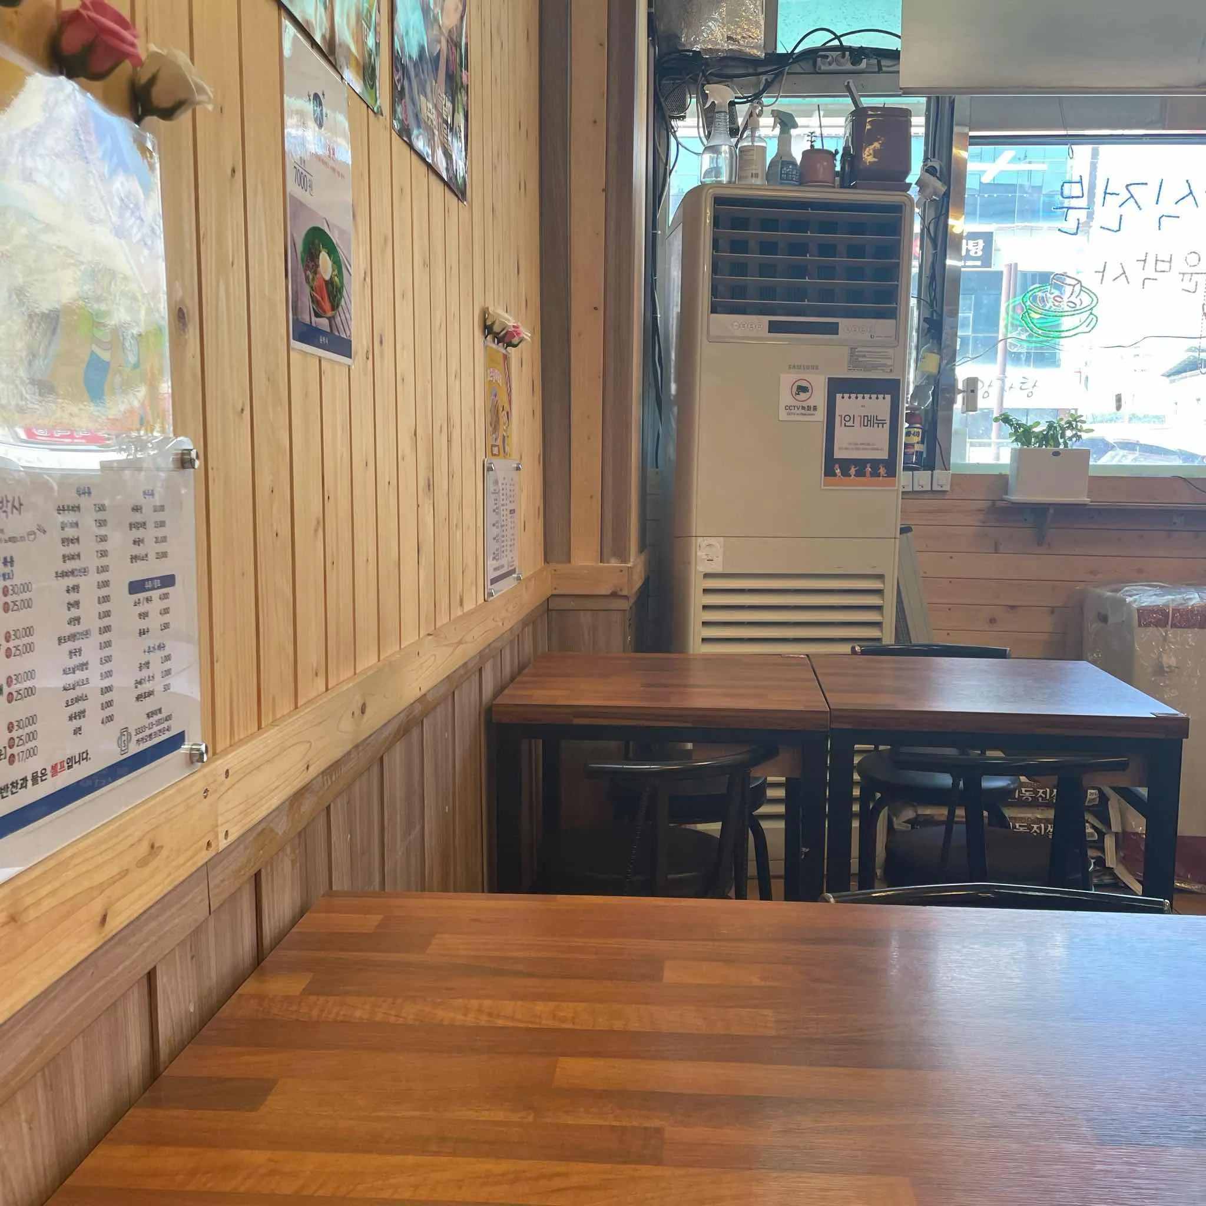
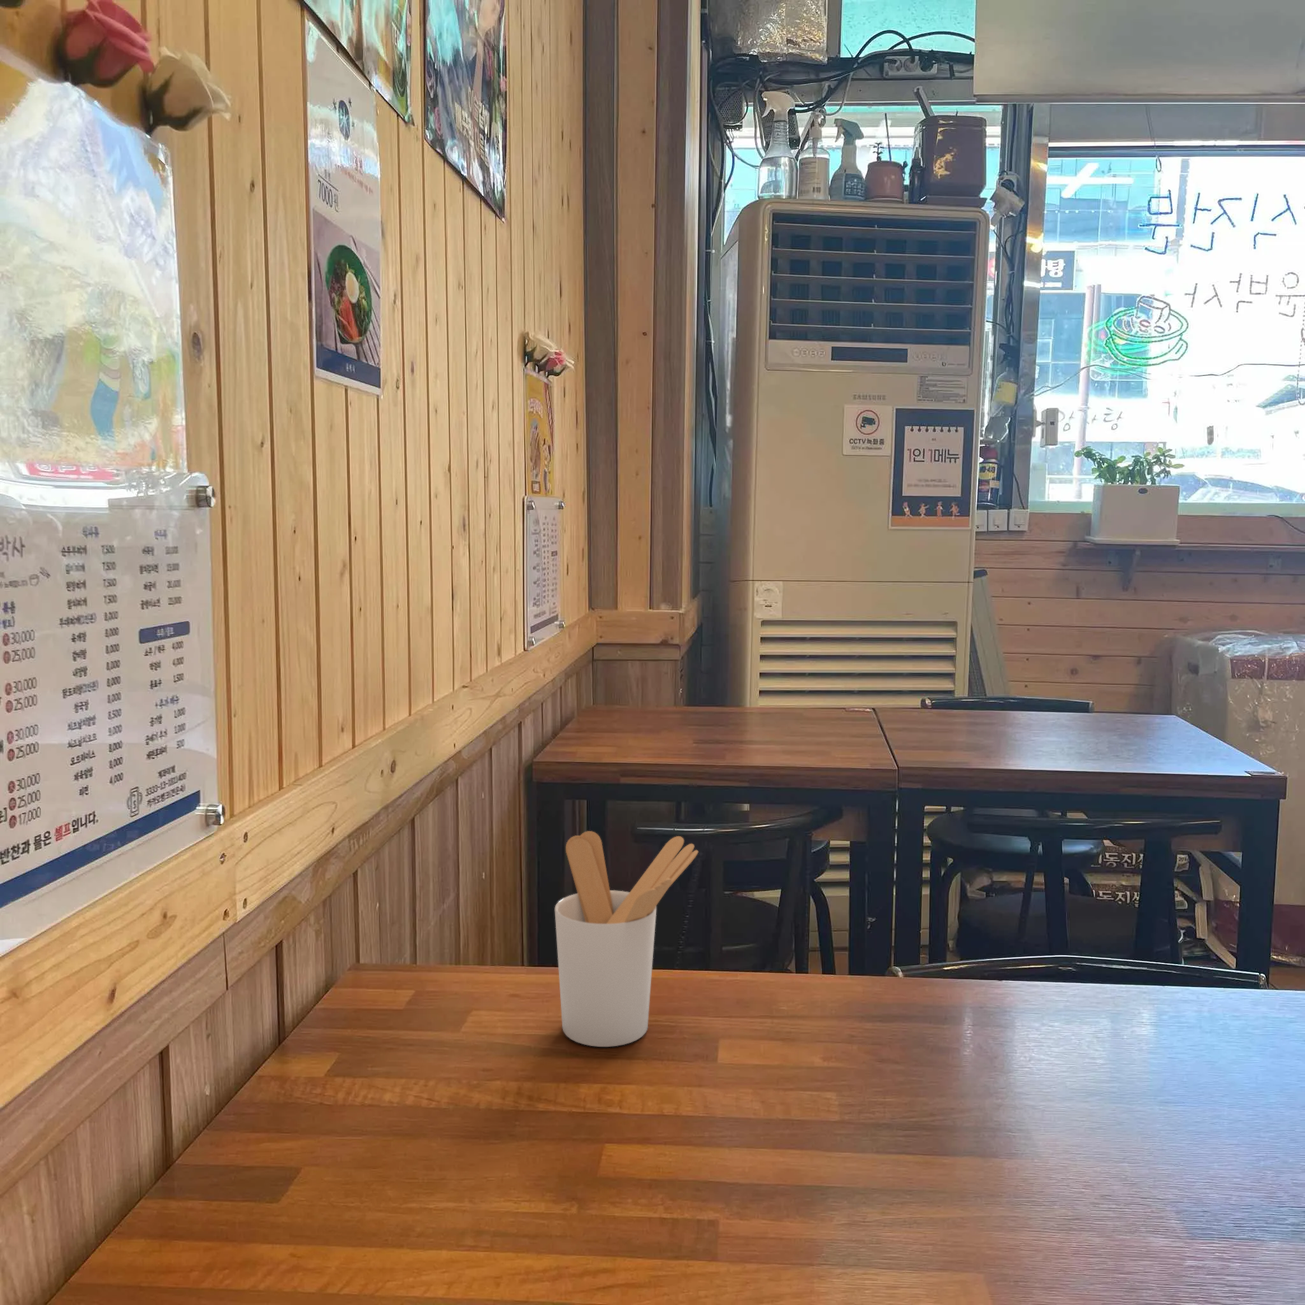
+ utensil holder [555,831,699,1048]
